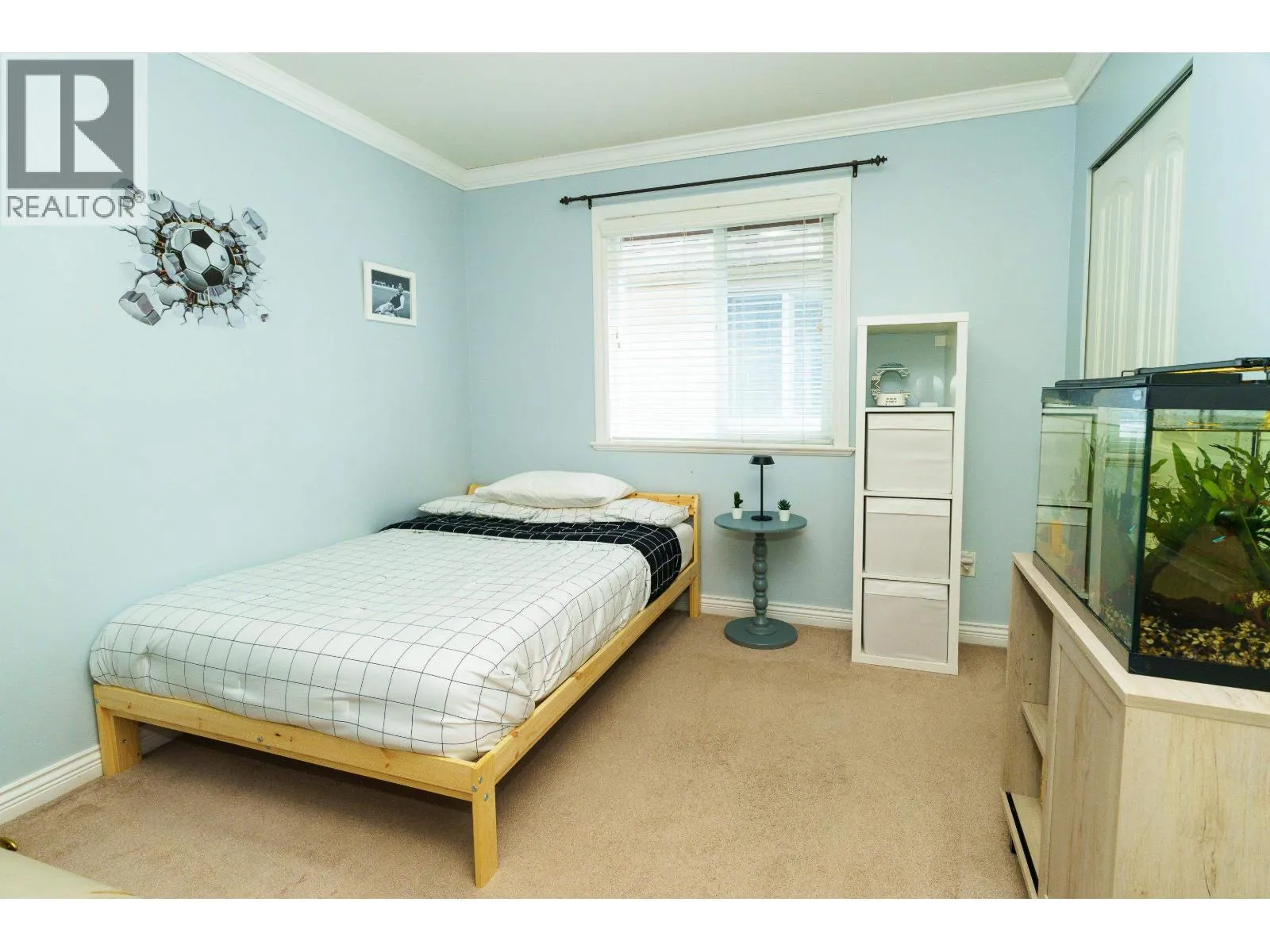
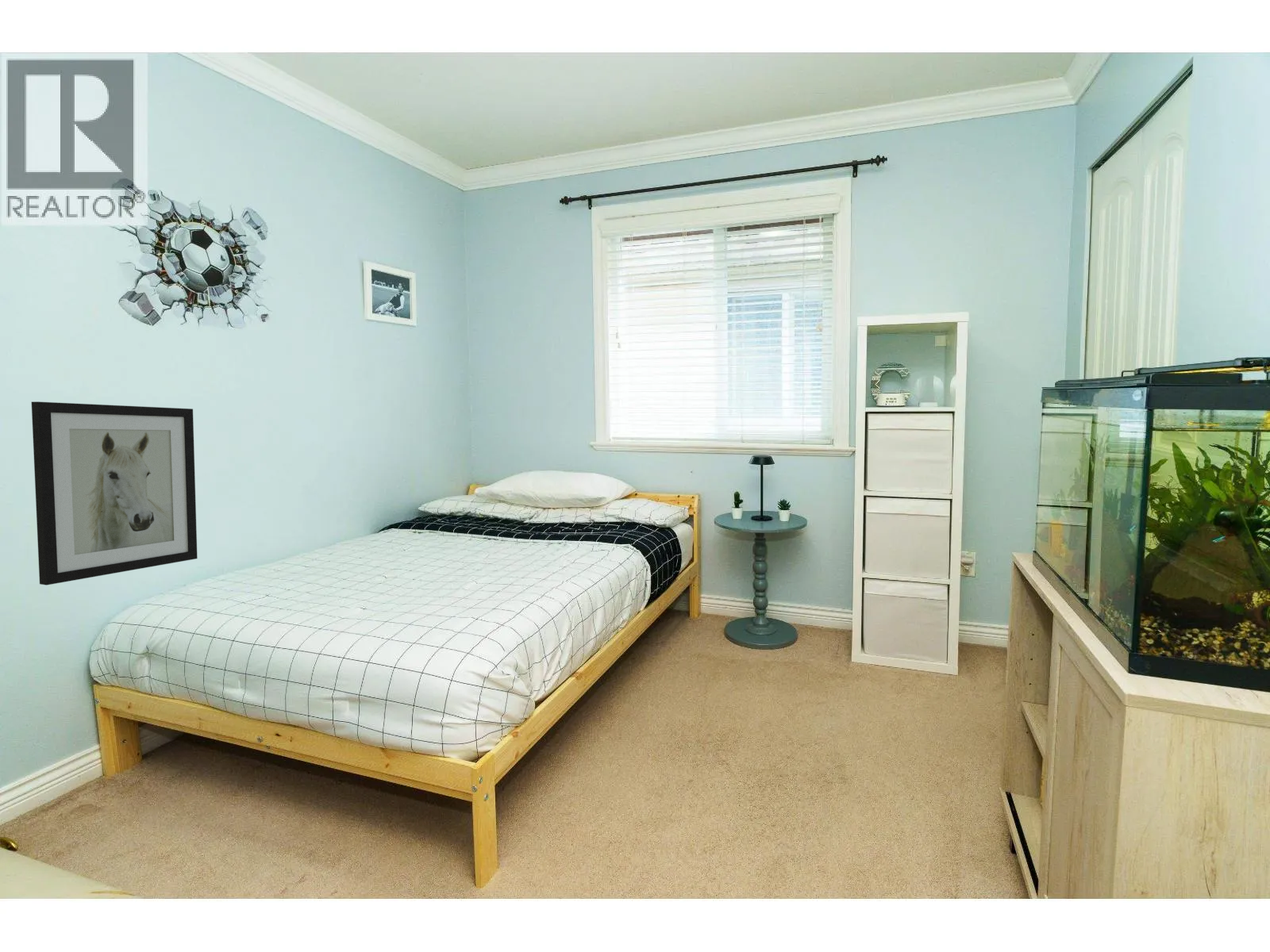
+ wall art [31,401,198,586]
